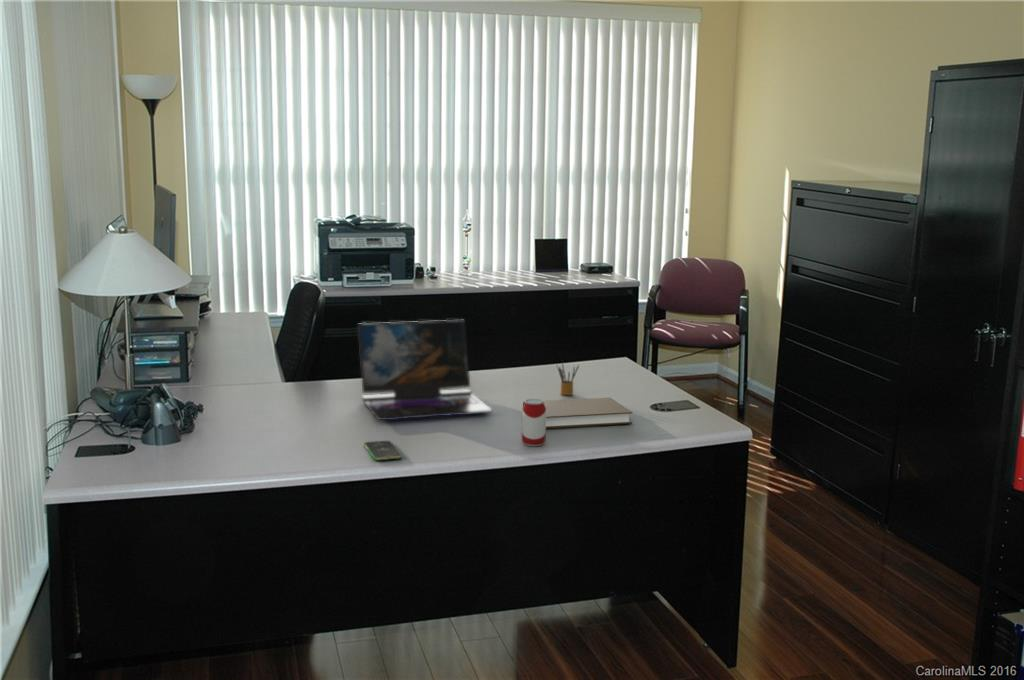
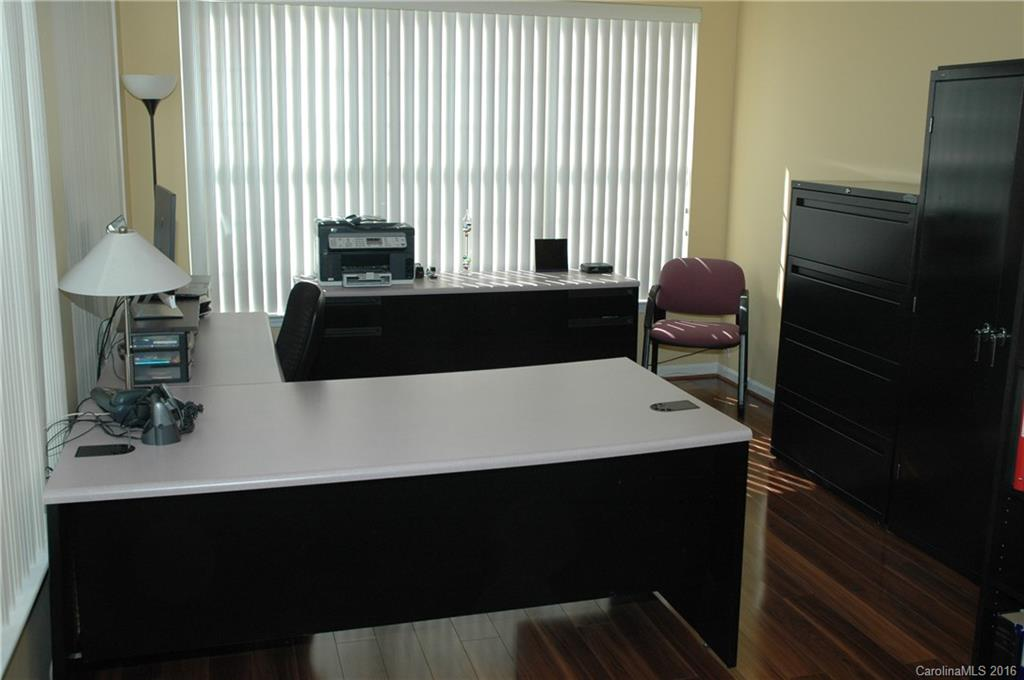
- pencil box [556,362,580,396]
- beverage can [521,398,547,447]
- book [522,396,633,429]
- laptop [357,319,493,421]
- smartphone [363,440,403,461]
